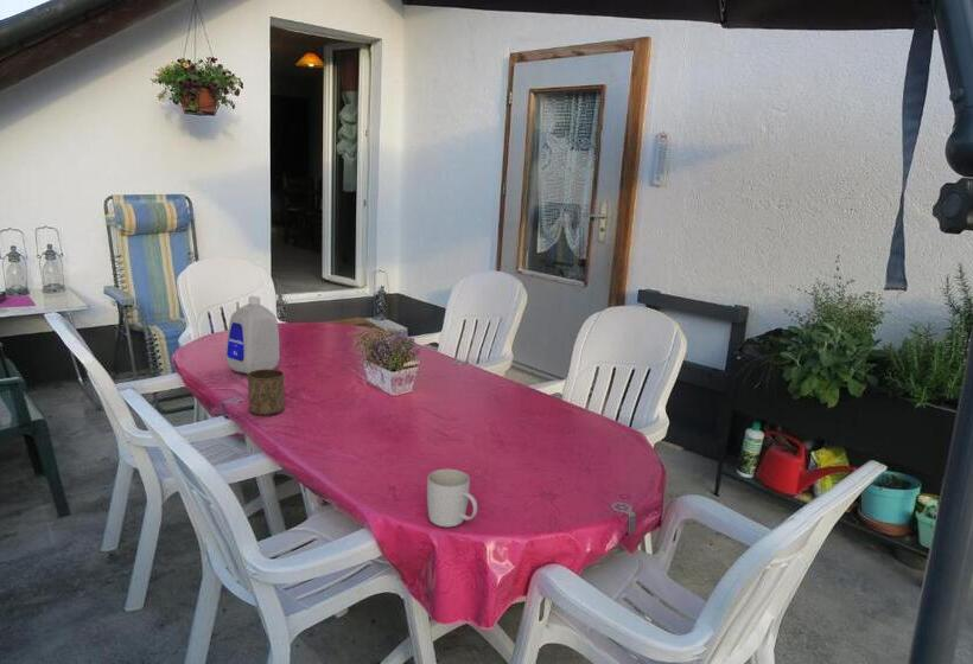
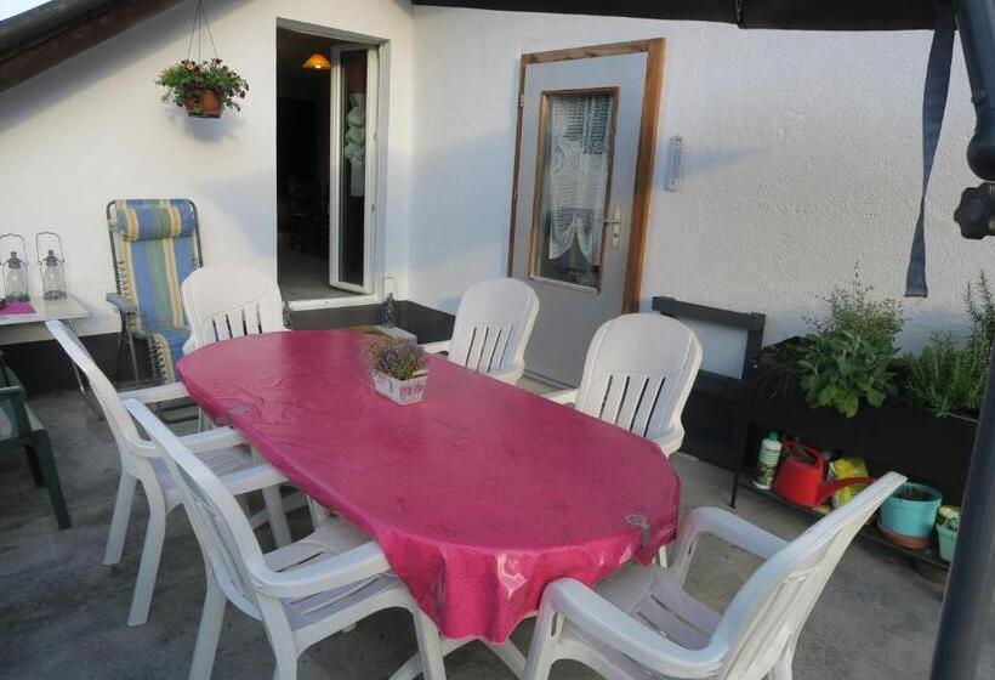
- bottle [224,295,280,375]
- cup [247,369,285,416]
- mug [426,468,478,528]
